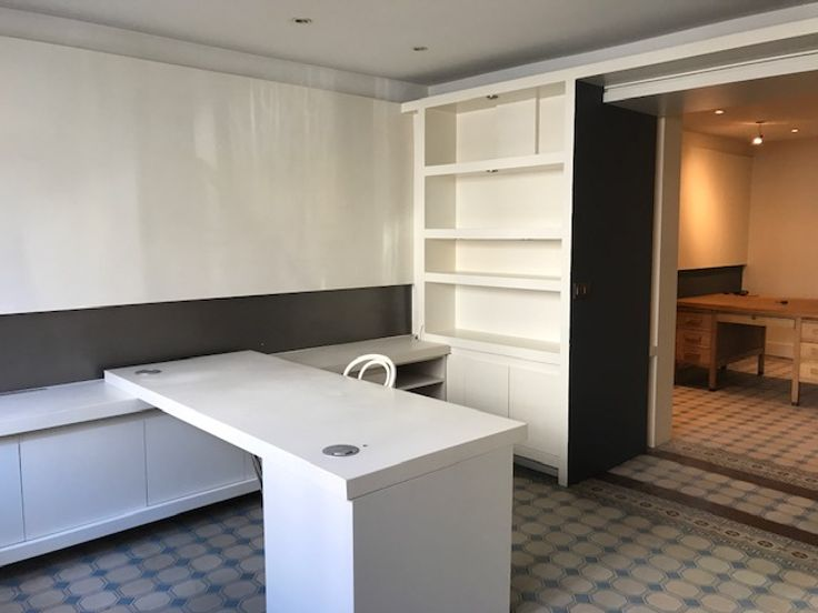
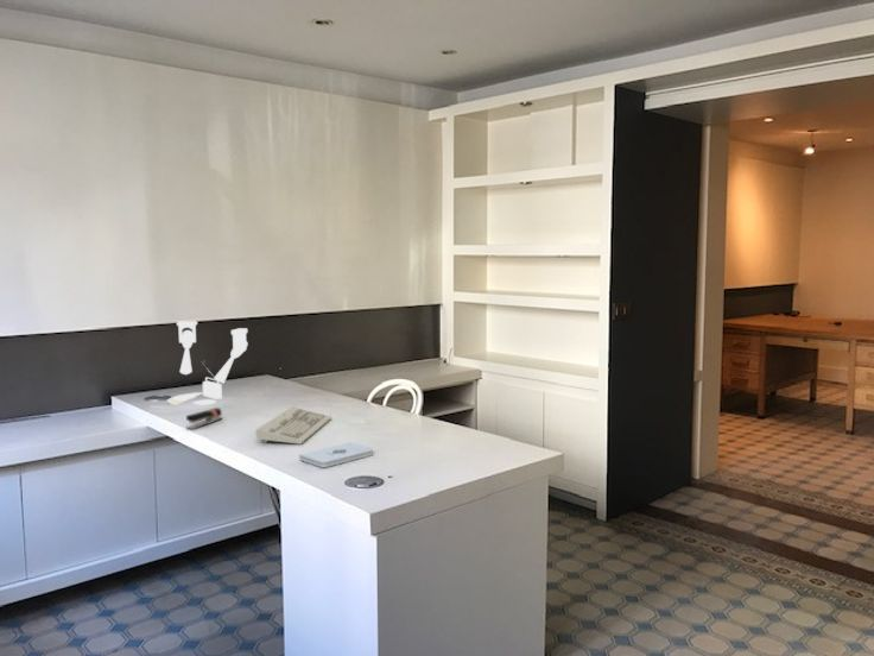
+ keyboard [254,405,332,446]
+ notepad [298,441,374,468]
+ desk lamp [166,320,248,406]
+ stapler [185,406,223,430]
